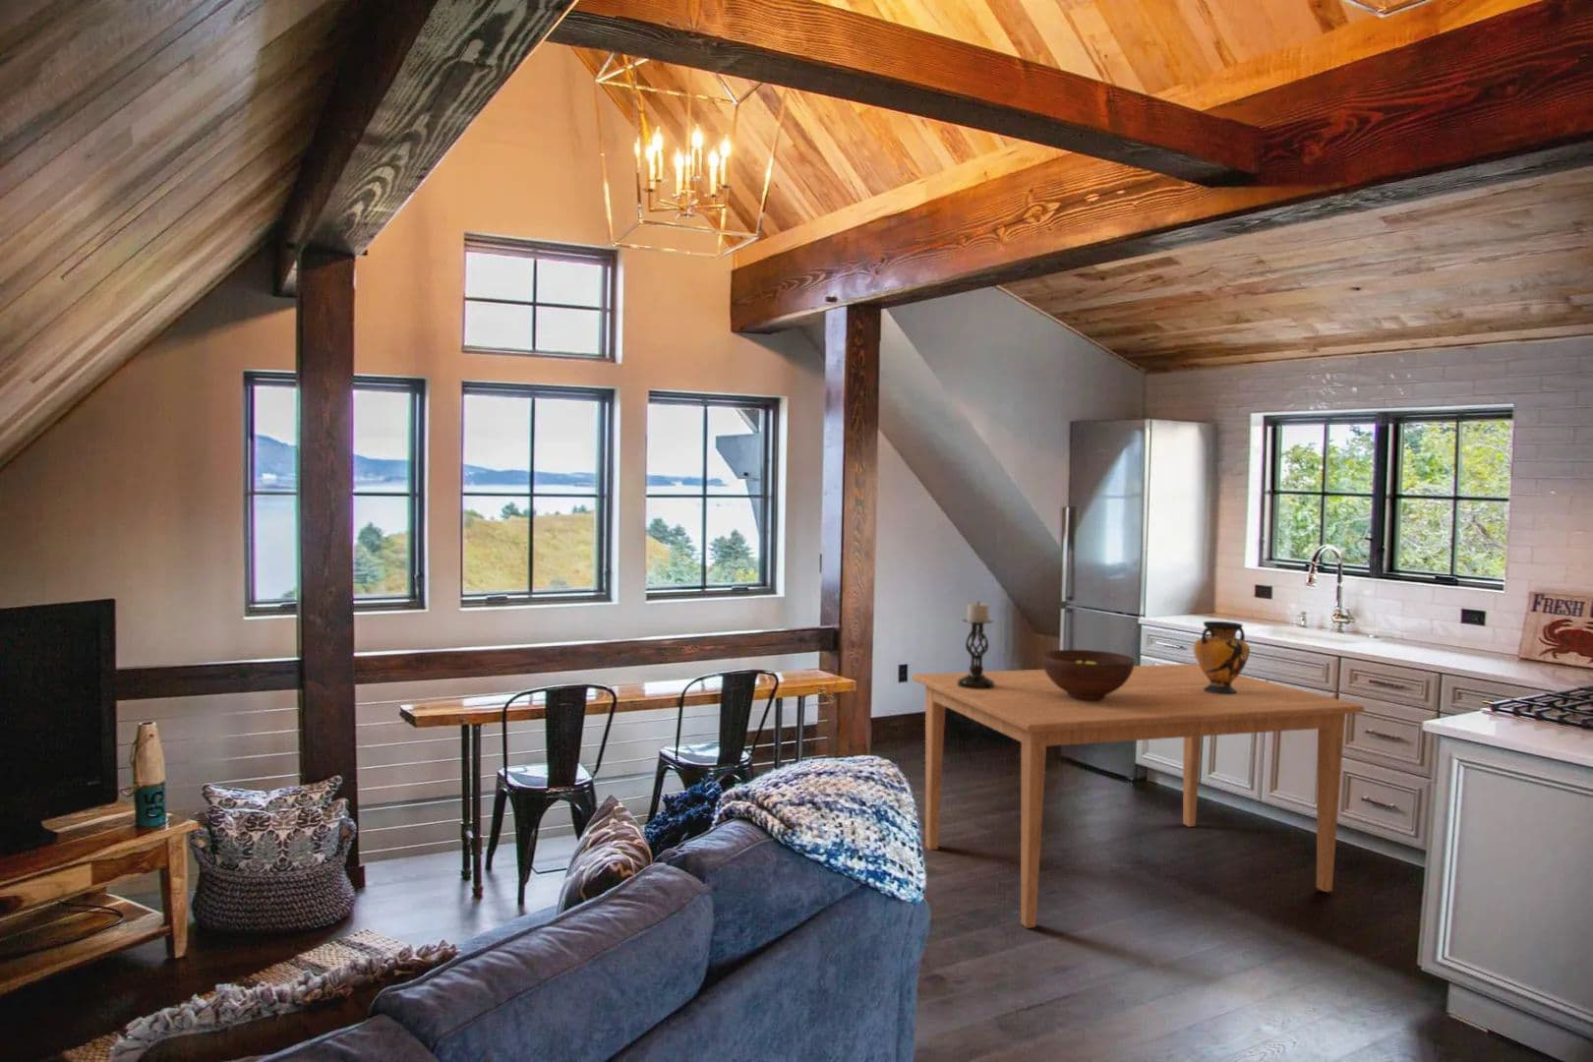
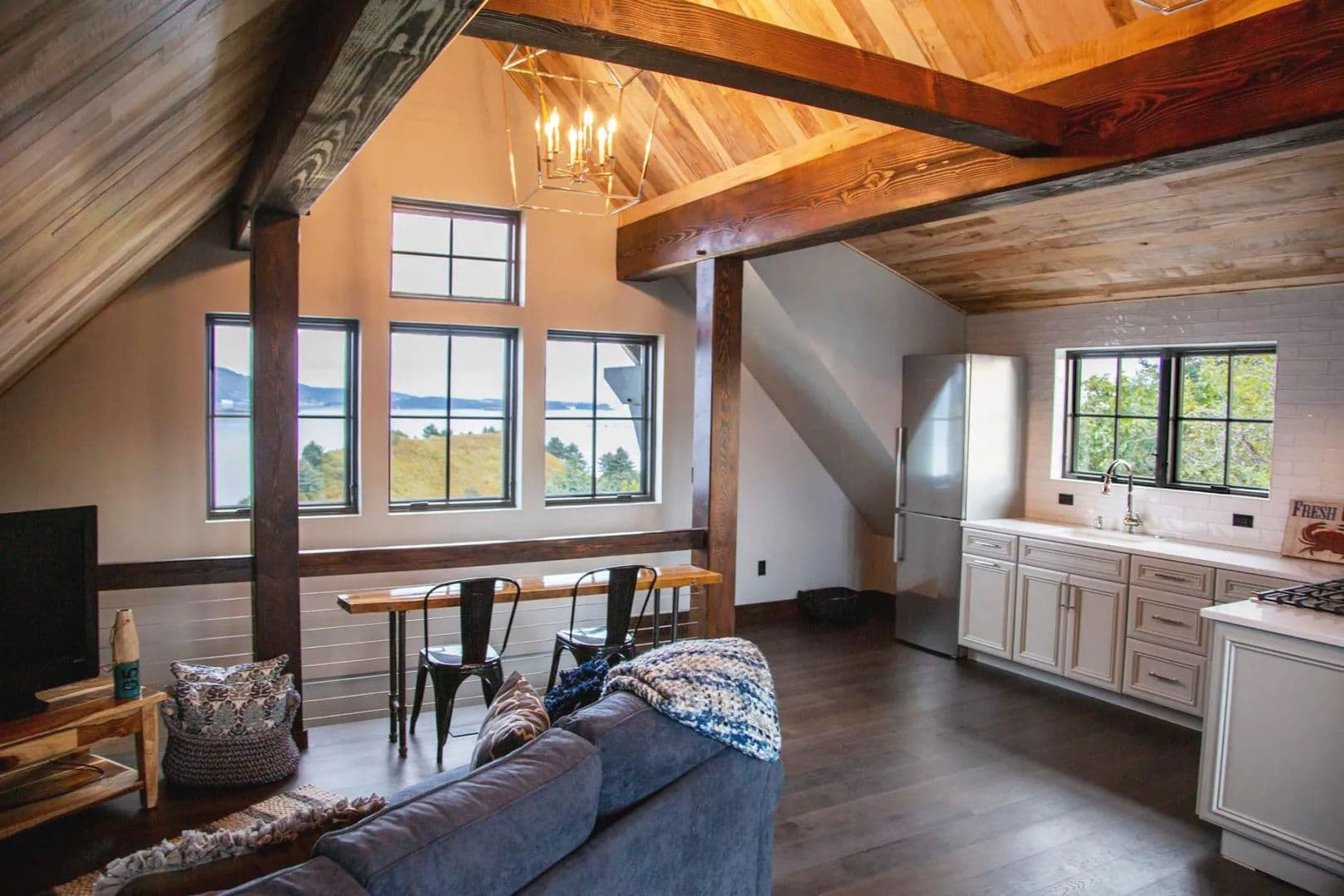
- vase [1194,620,1250,695]
- candle holder [958,600,996,690]
- dining table [911,663,1365,929]
- fruit bowl [1041,650,1135,700]
